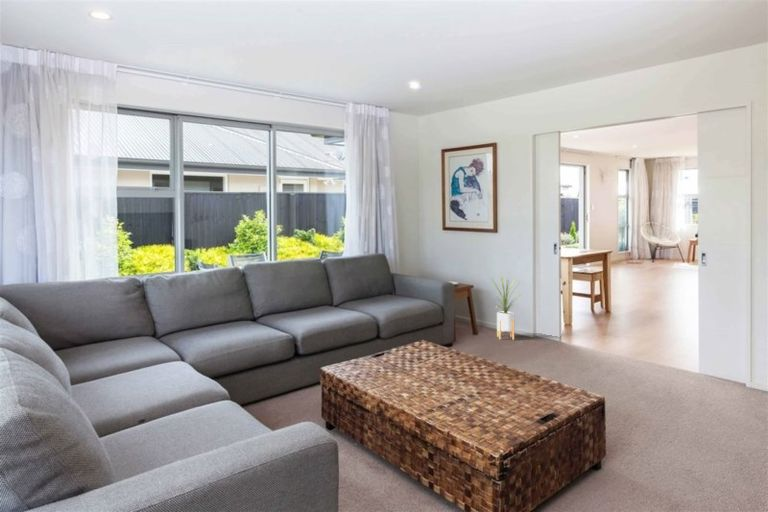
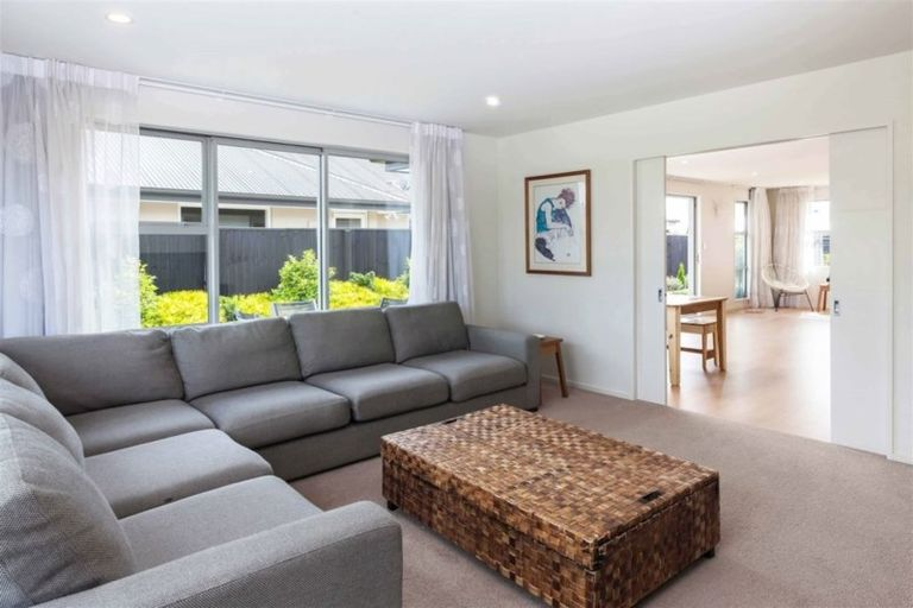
- house plant [489,271,522,341]
